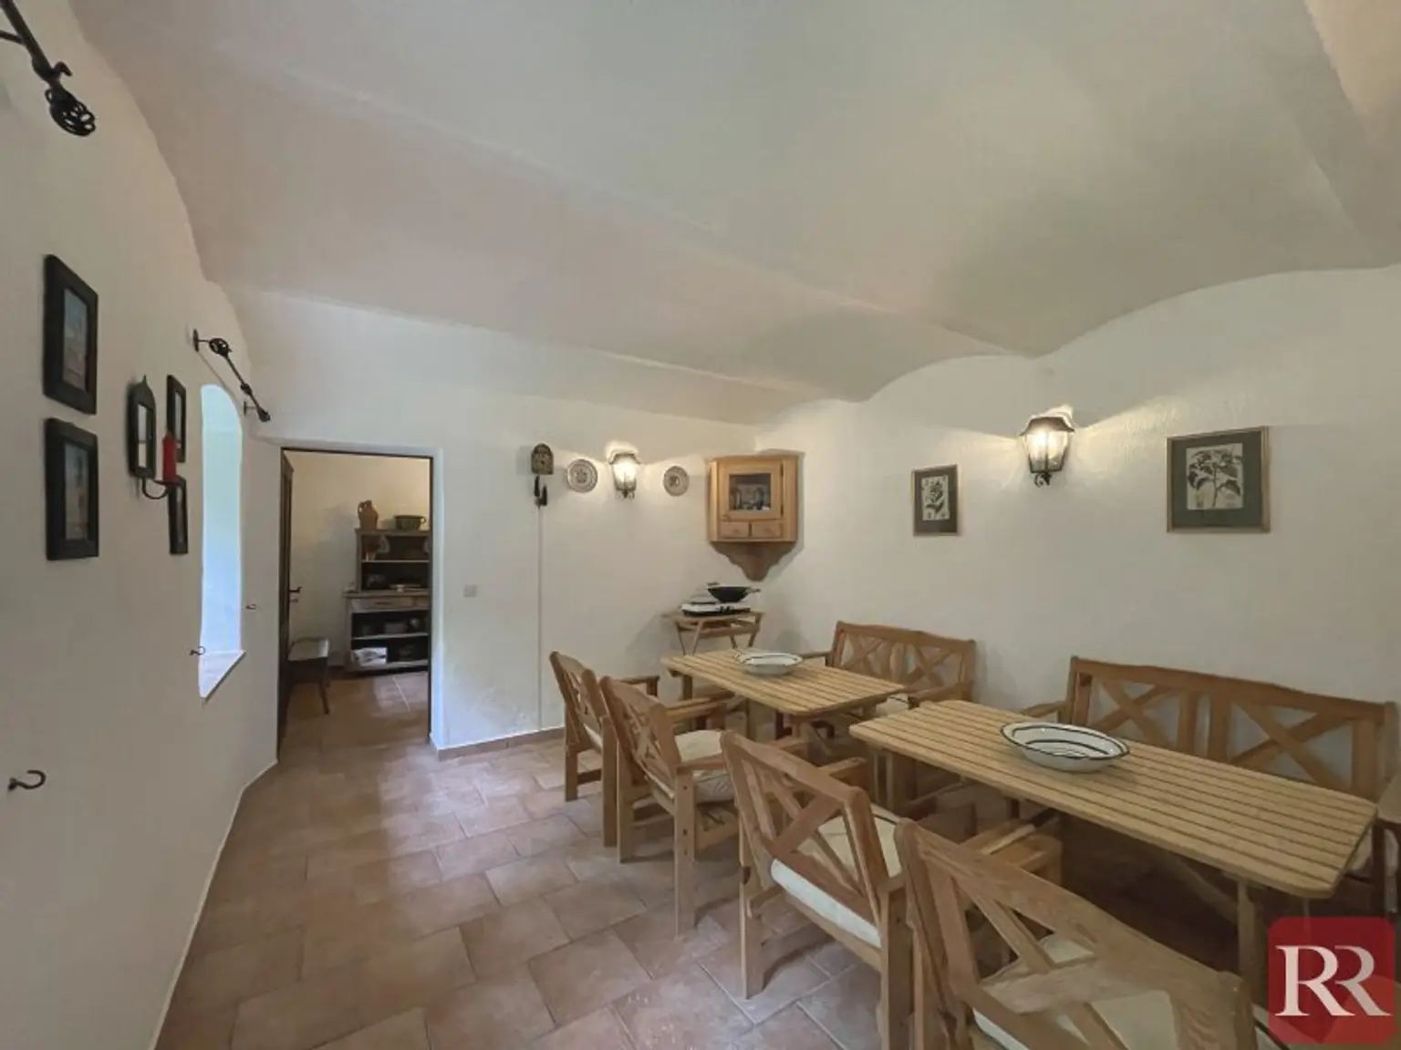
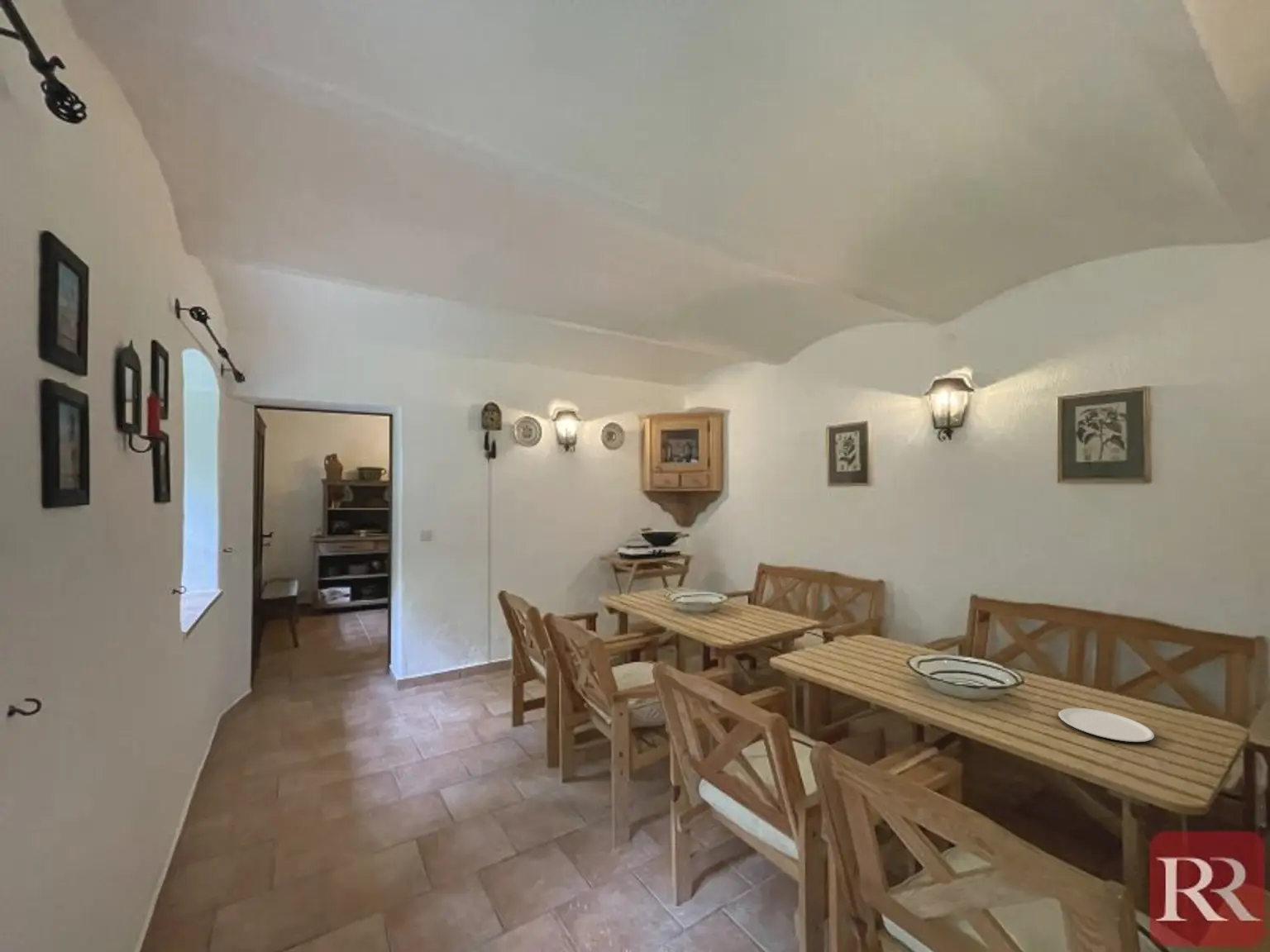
+ plate [1058,707,1155,743]
